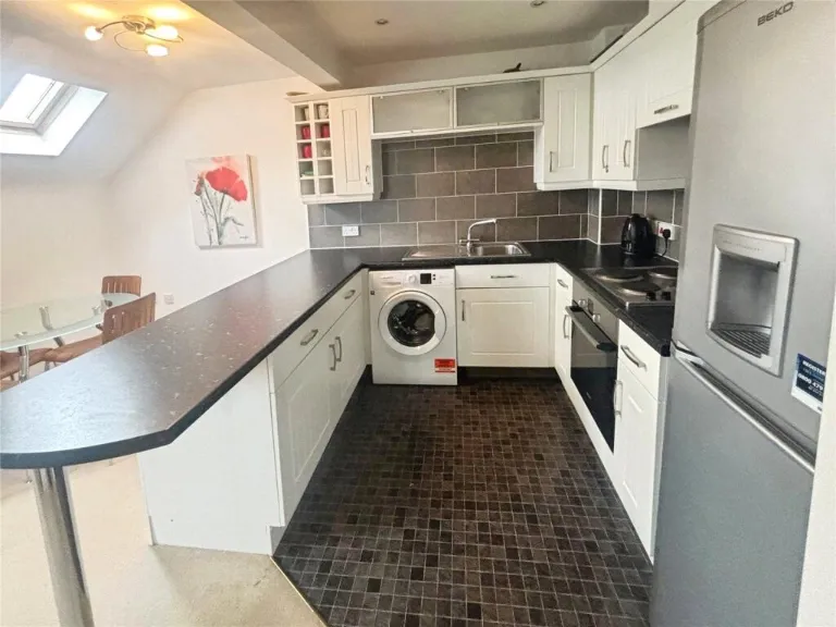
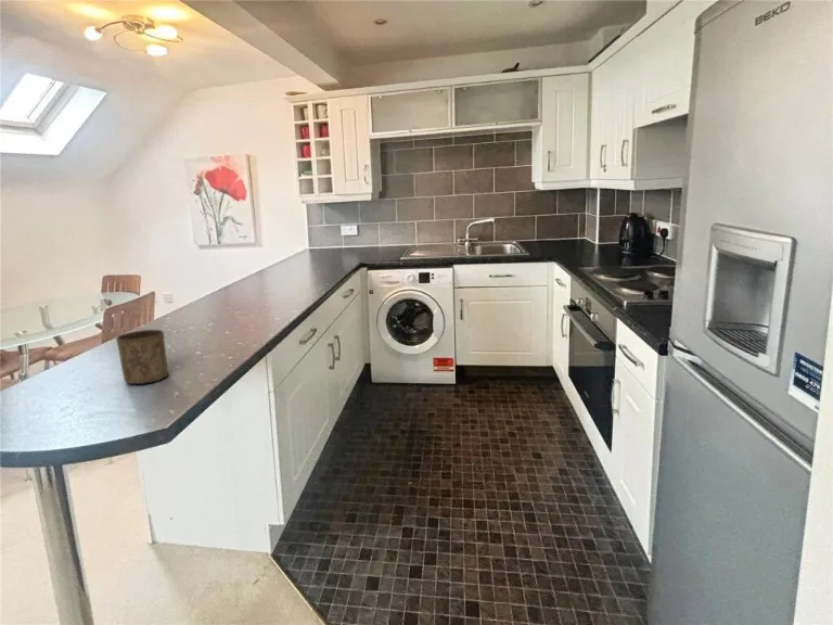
+ cup [115,329,169,385]
